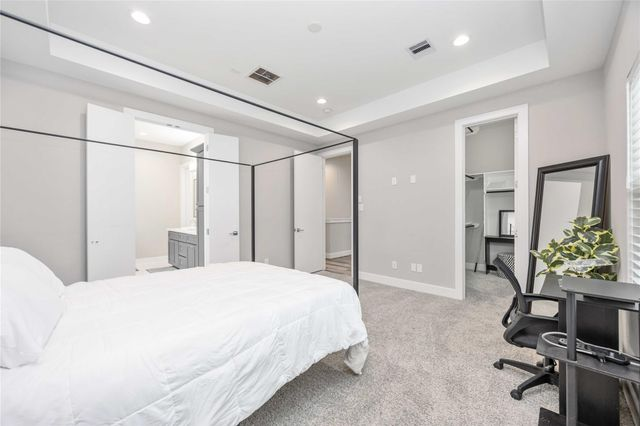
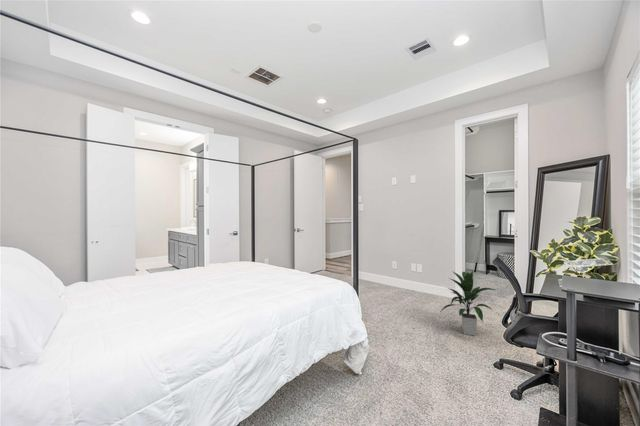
+ indoor plant [439,270,496,337]
